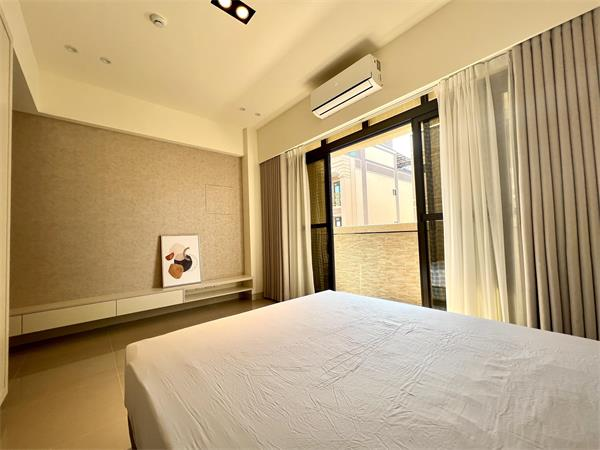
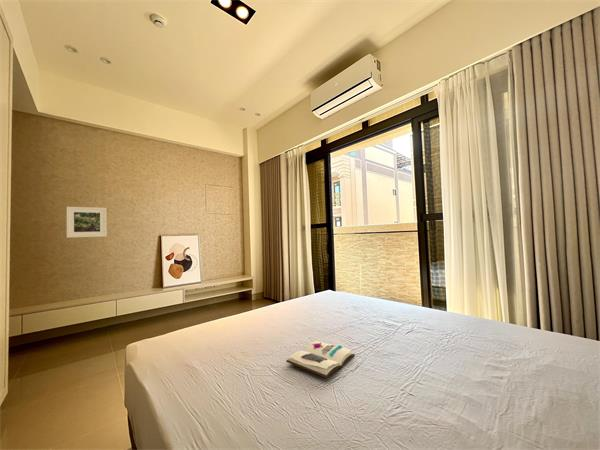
+ book [285,340,356,379]
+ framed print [66,206,108,239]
